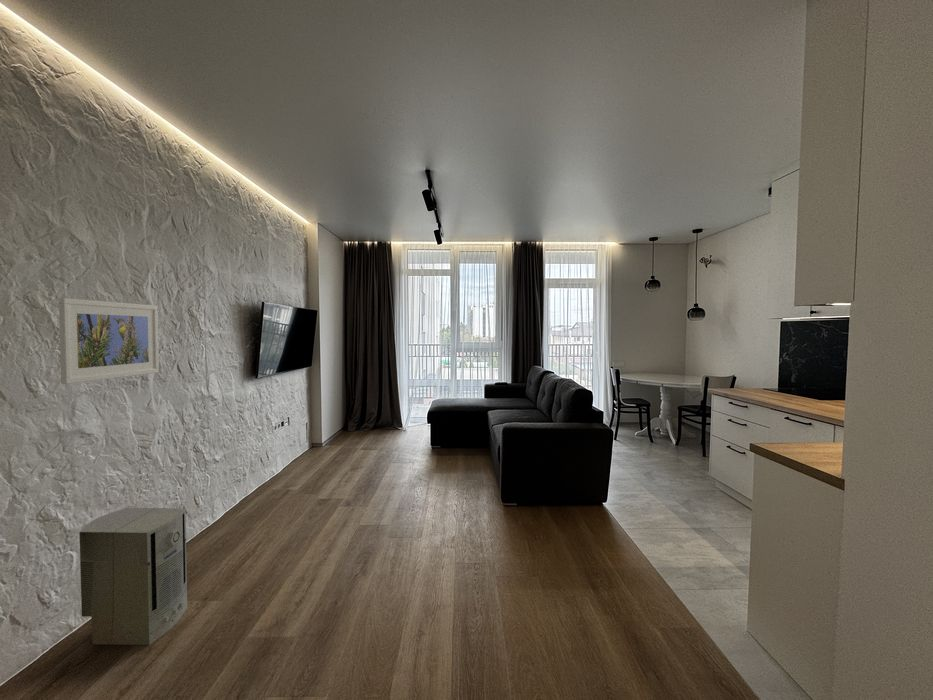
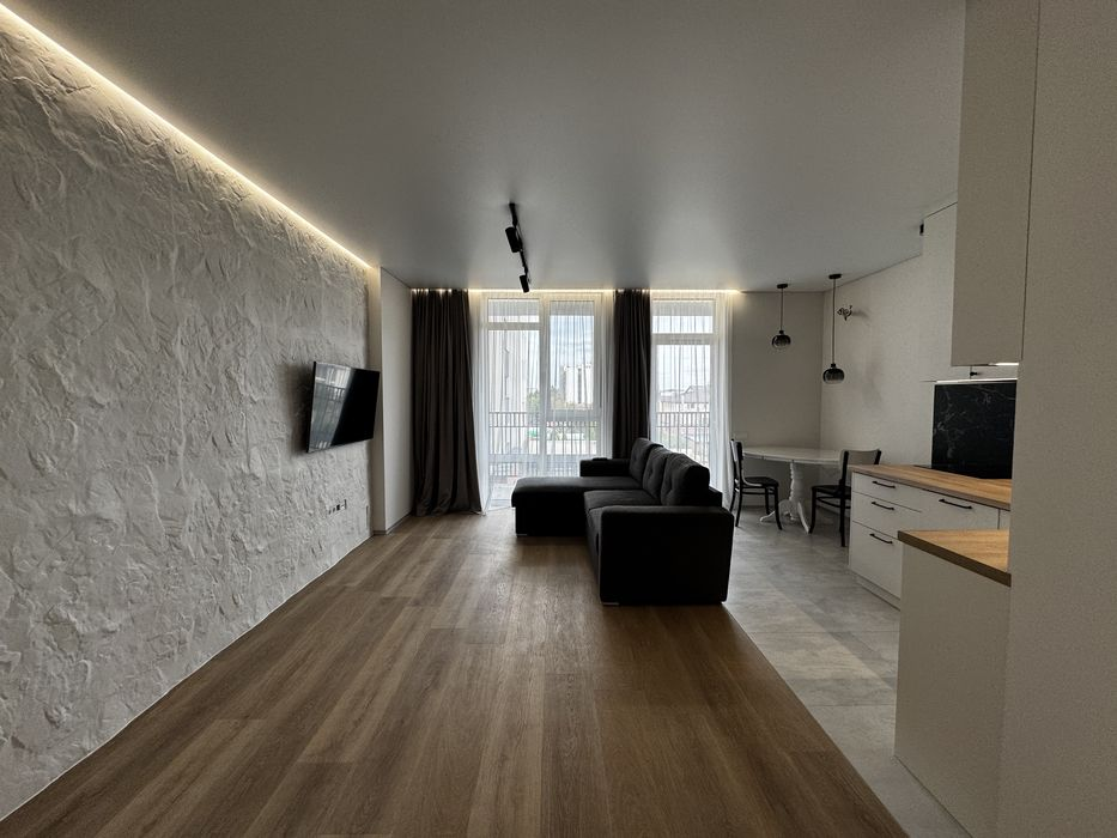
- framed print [58,297,160,385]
- air purifier [78,507,188,646]
